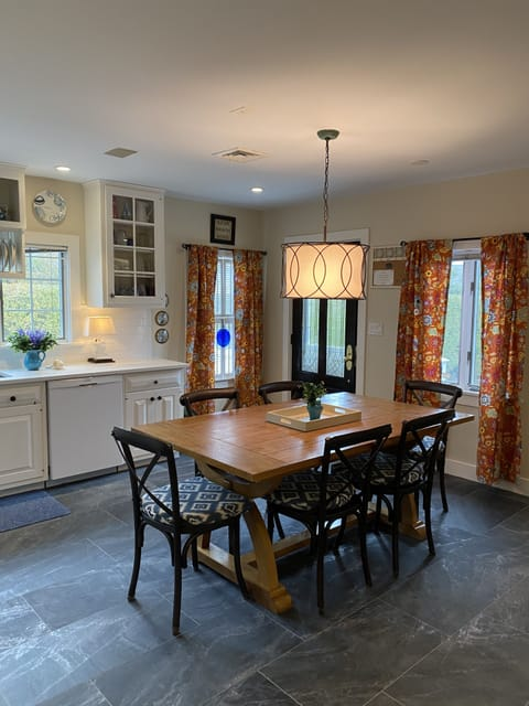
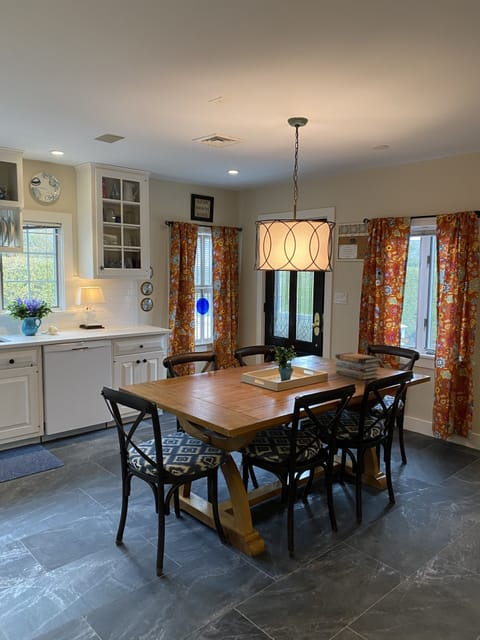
+ book stack [334,352,381,381]
